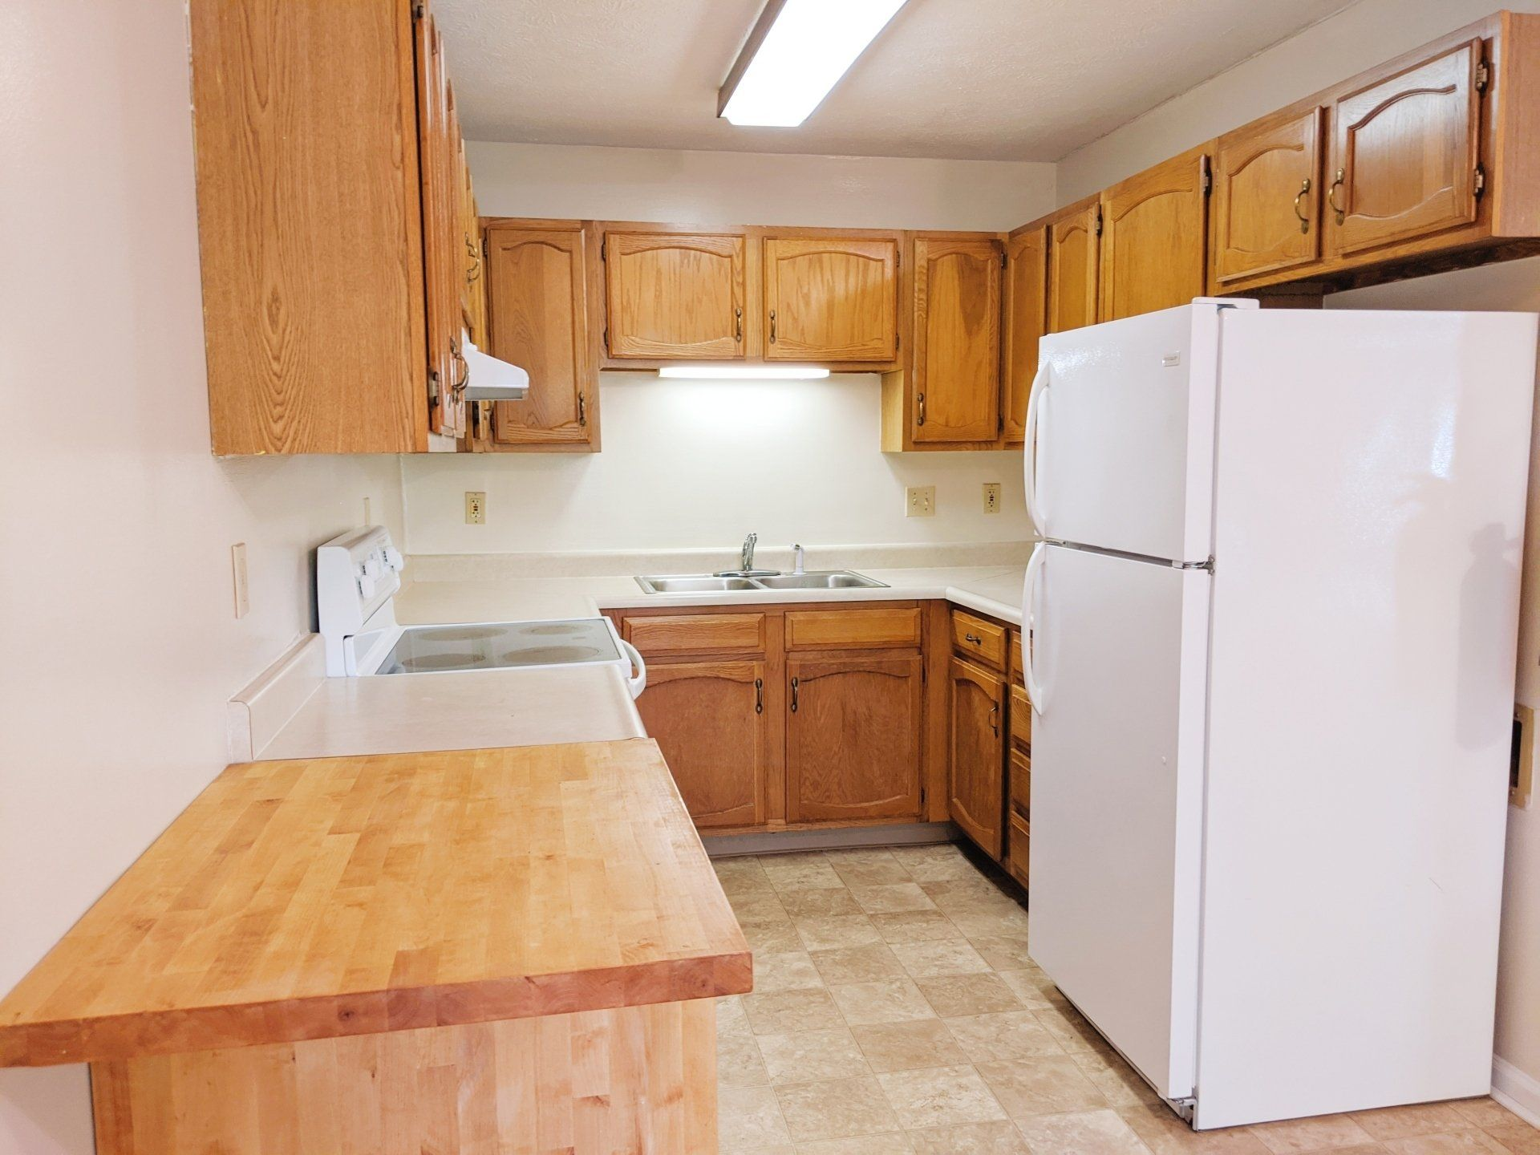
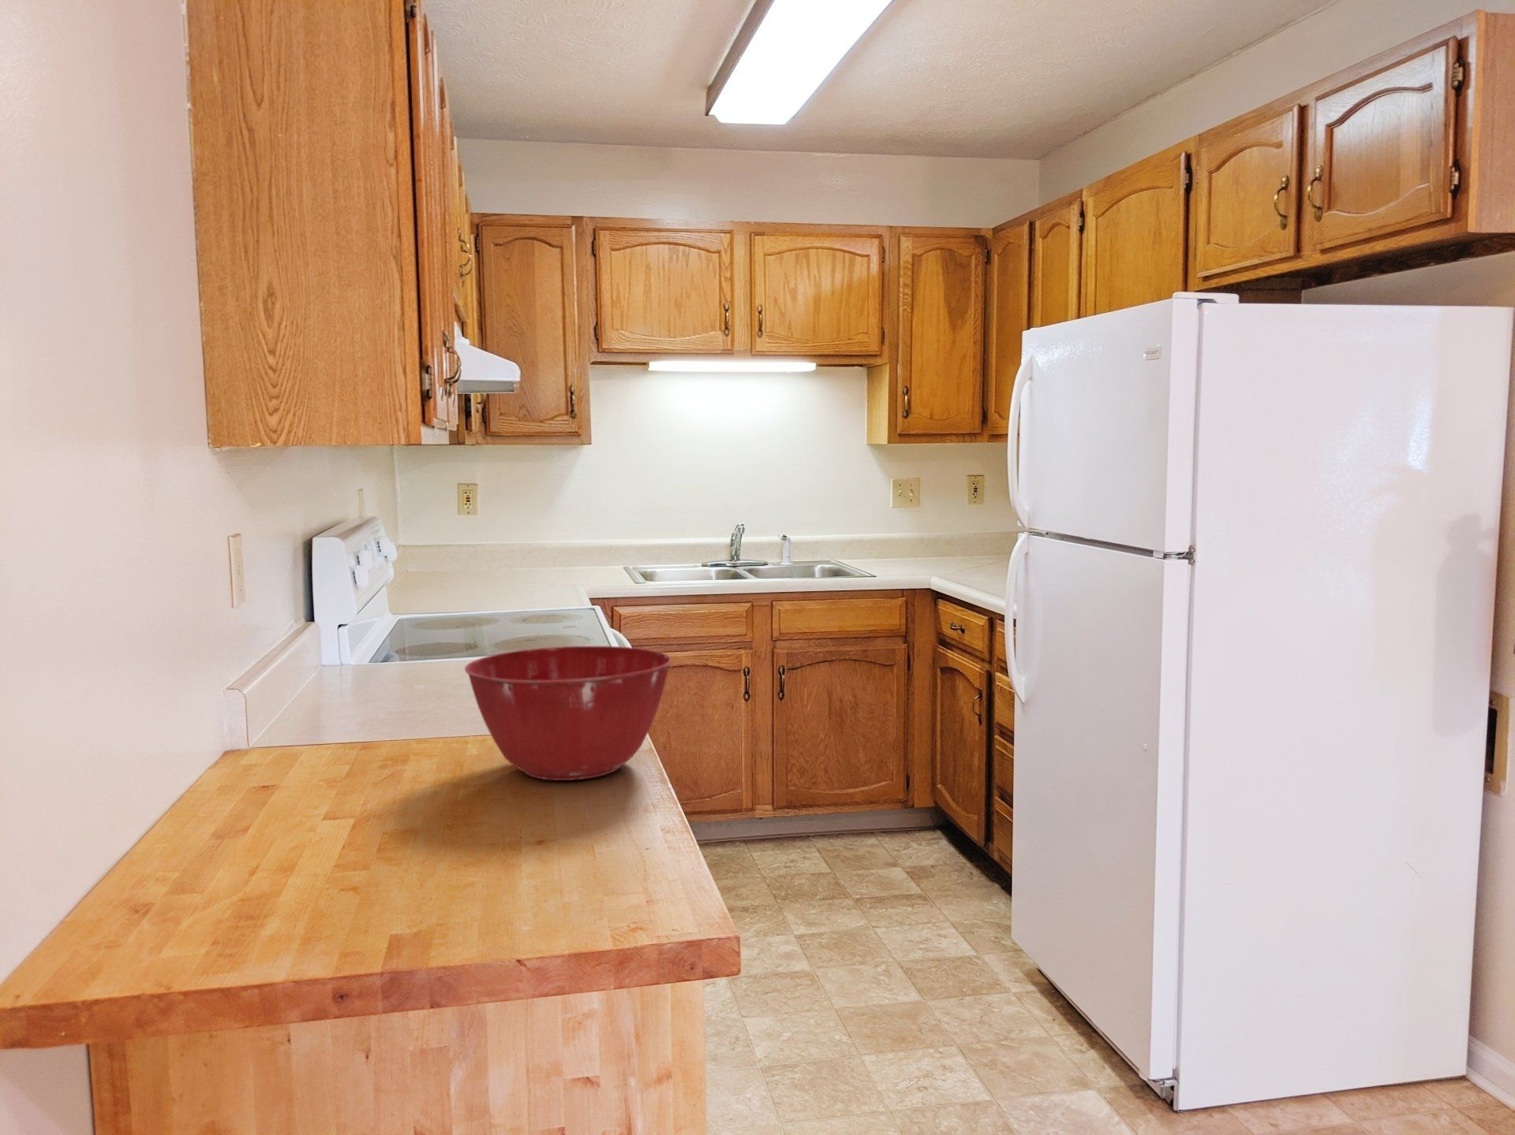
+ mixing bowl [464,645,673,781]
